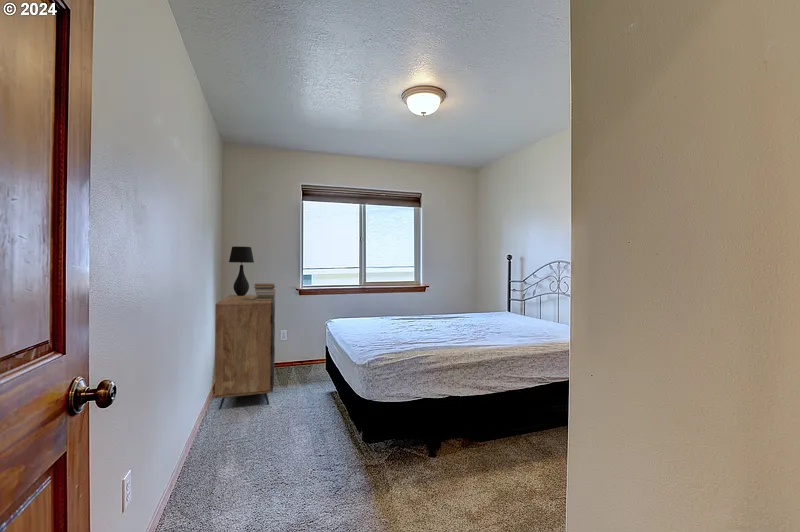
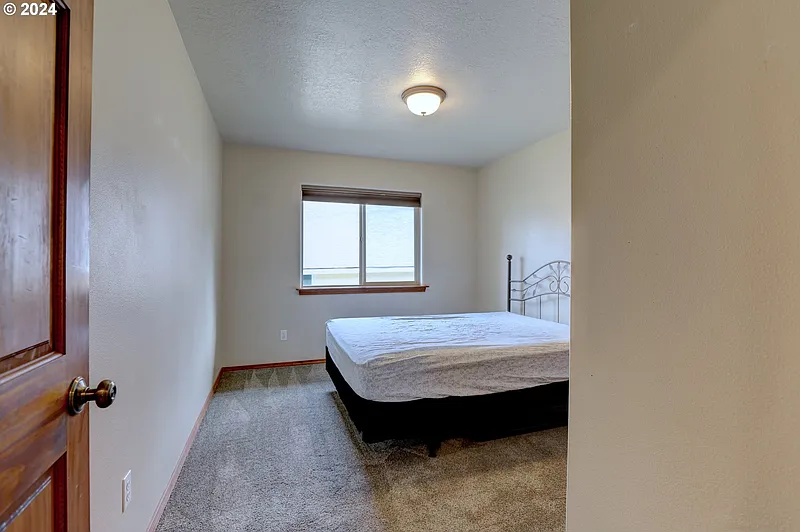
- book stack [253,282,277,301]
- dresser [214,294,276,411]
- table lamp [228,245,255,296]
